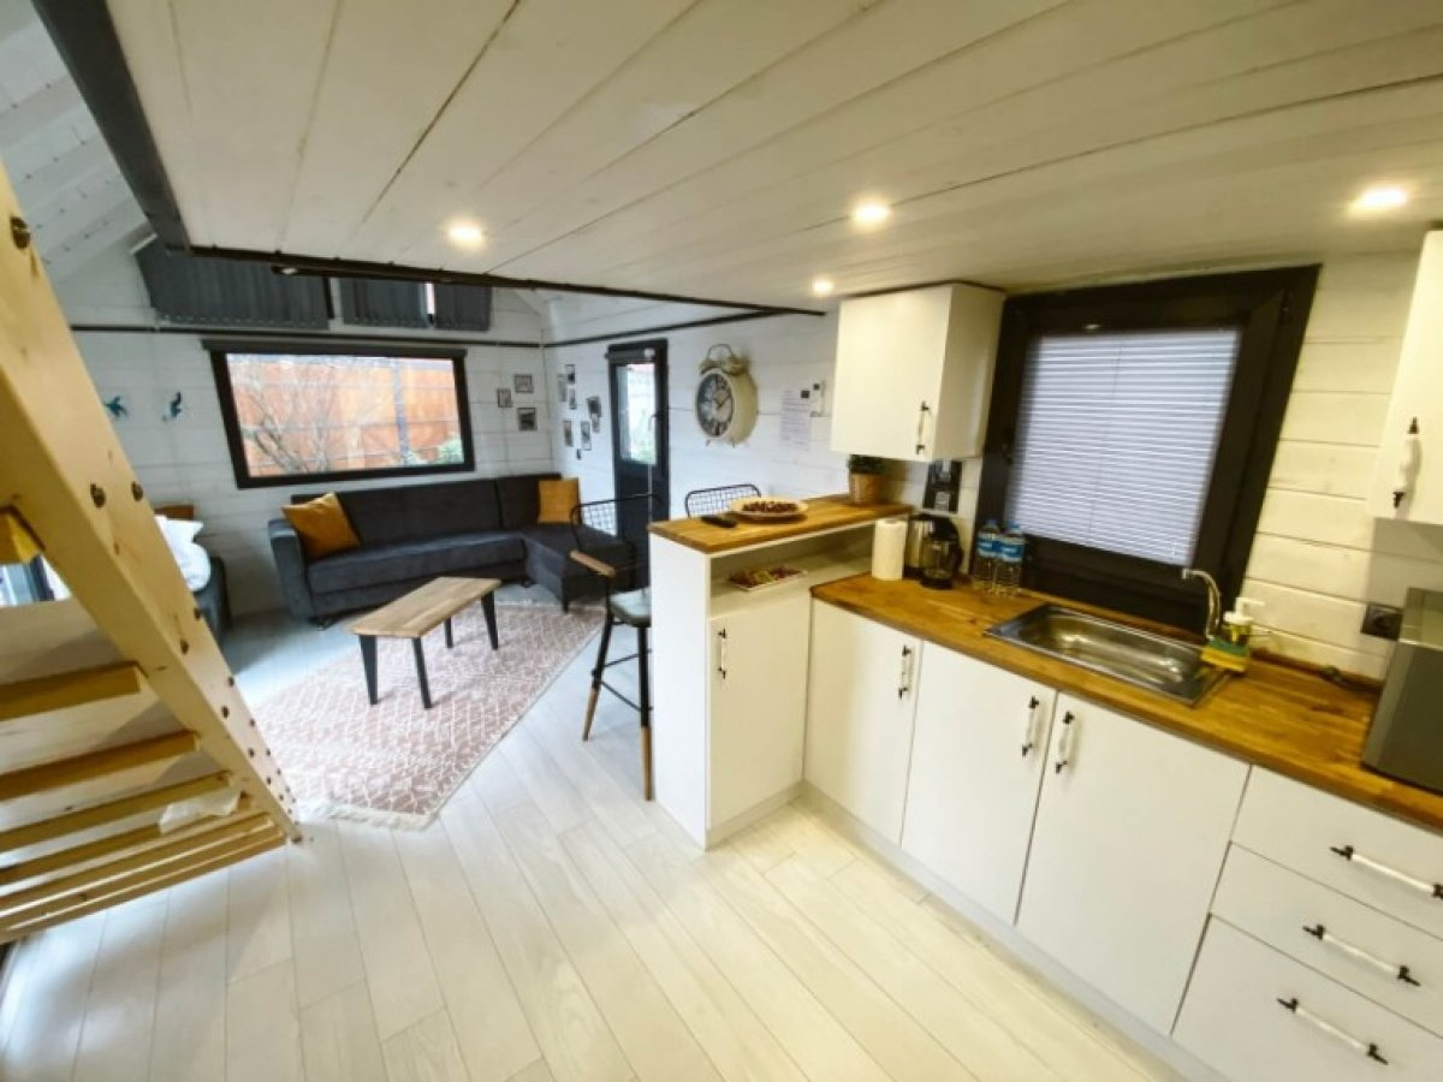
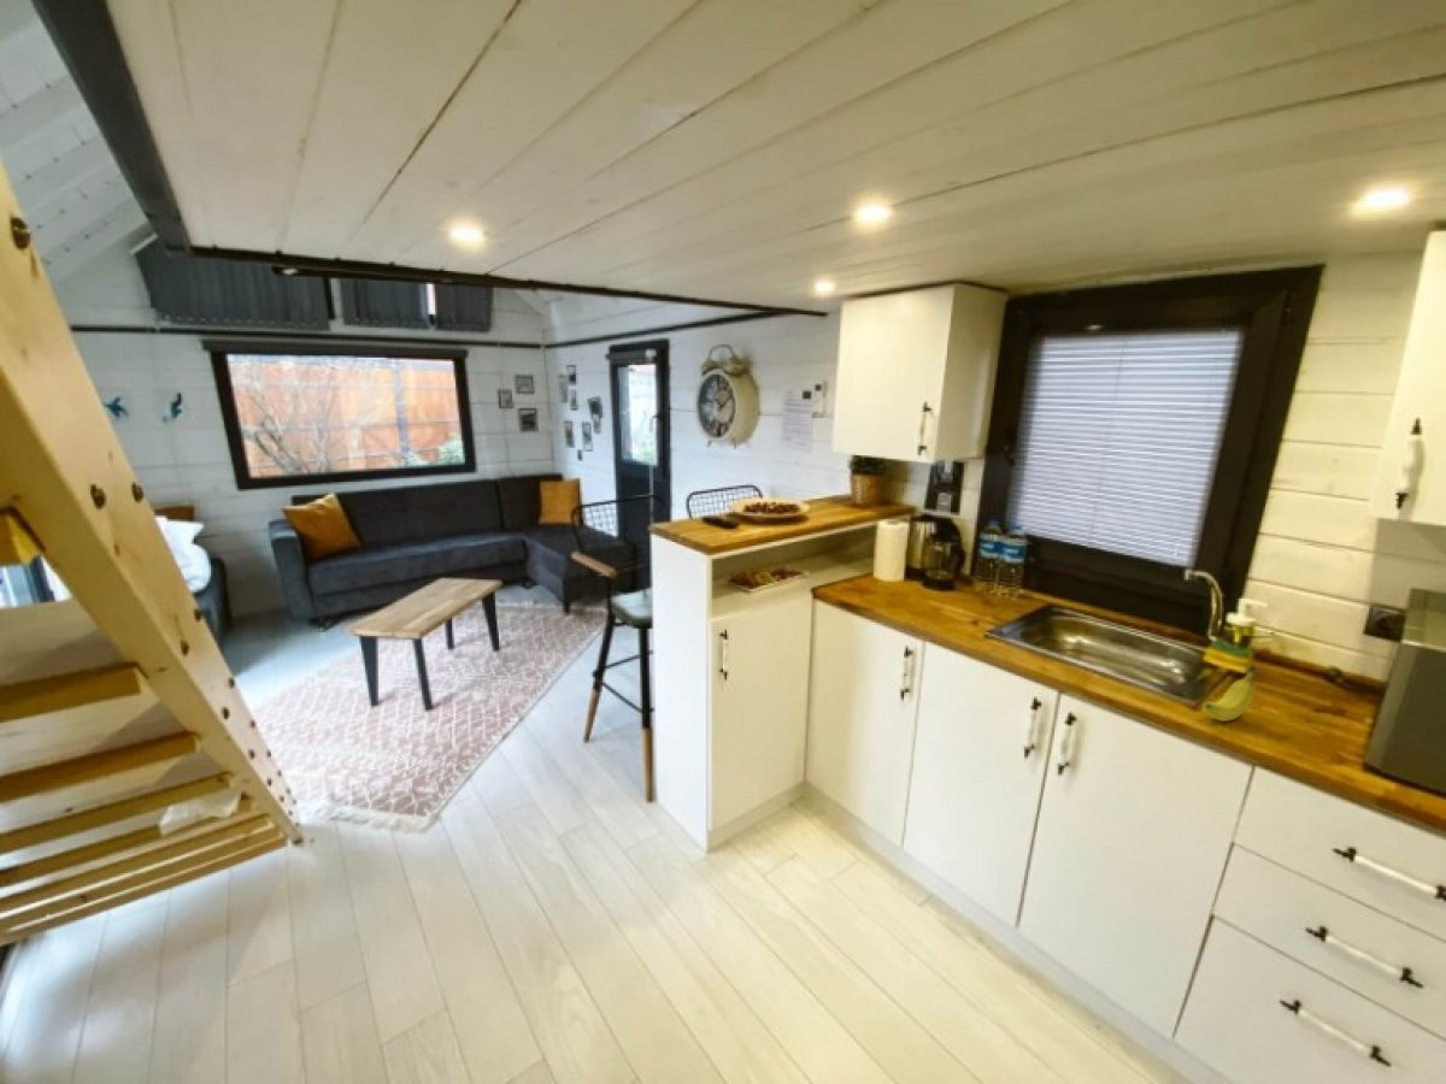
+ fruit [1201,665,1257,723]
